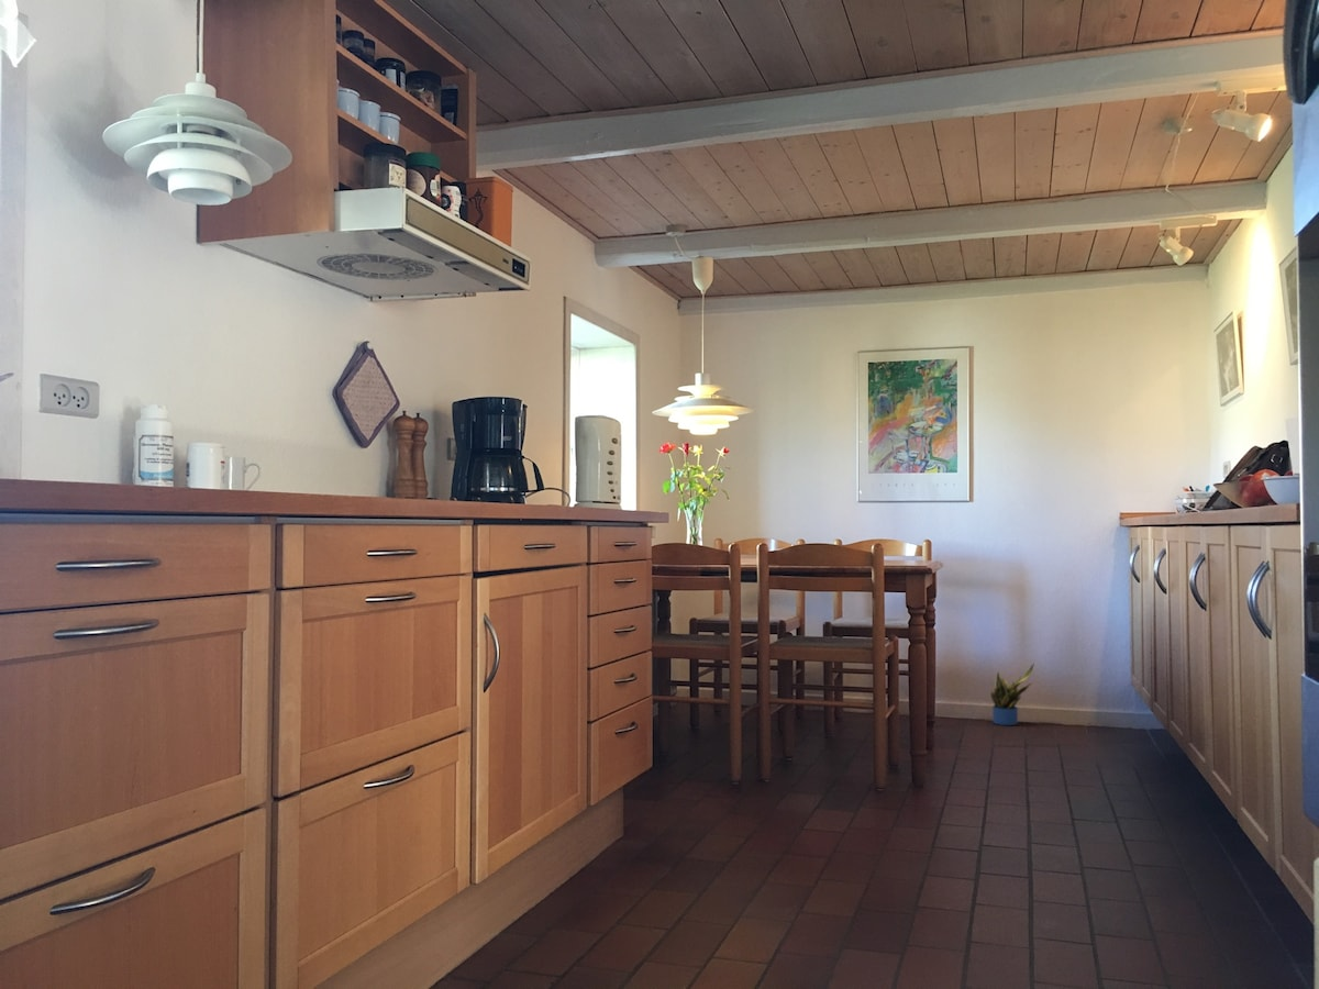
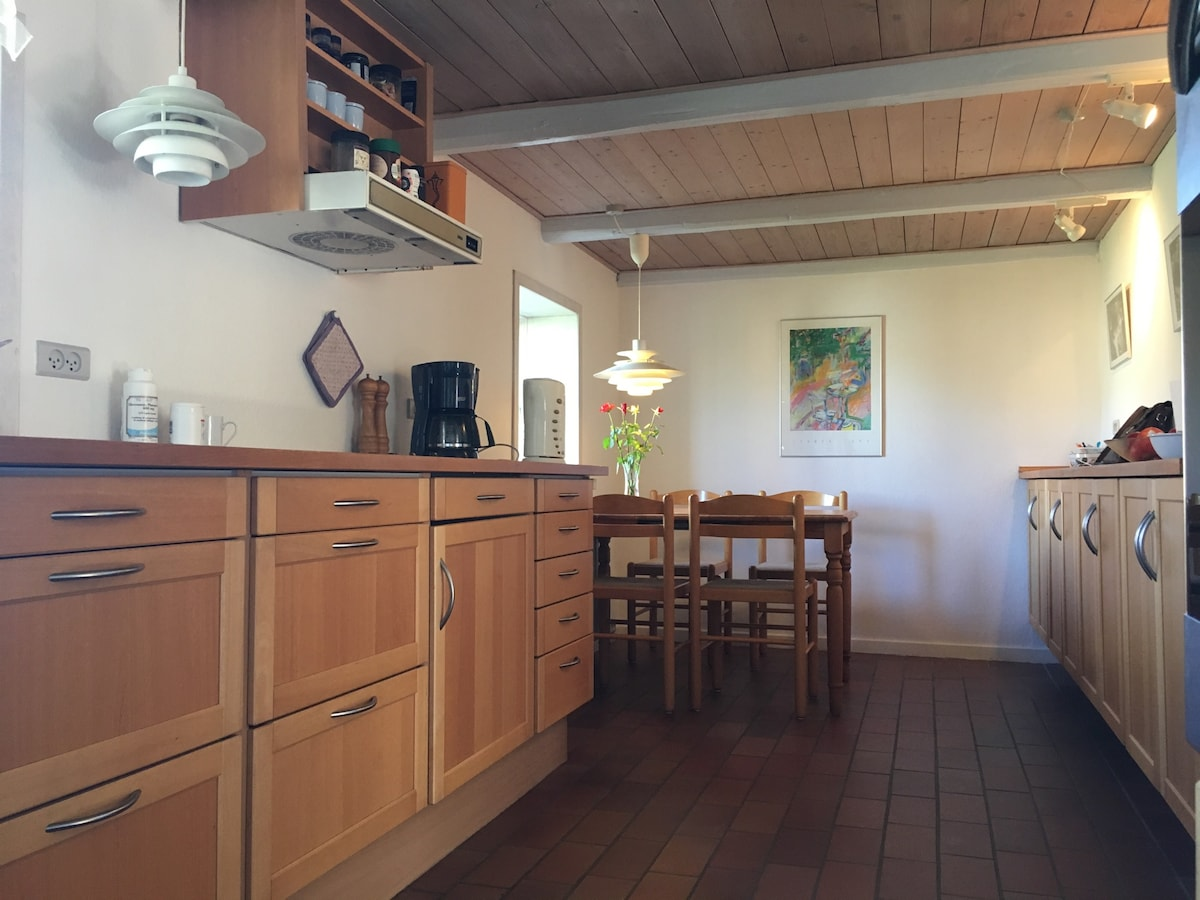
- potted plant [989,663,1034,726]
